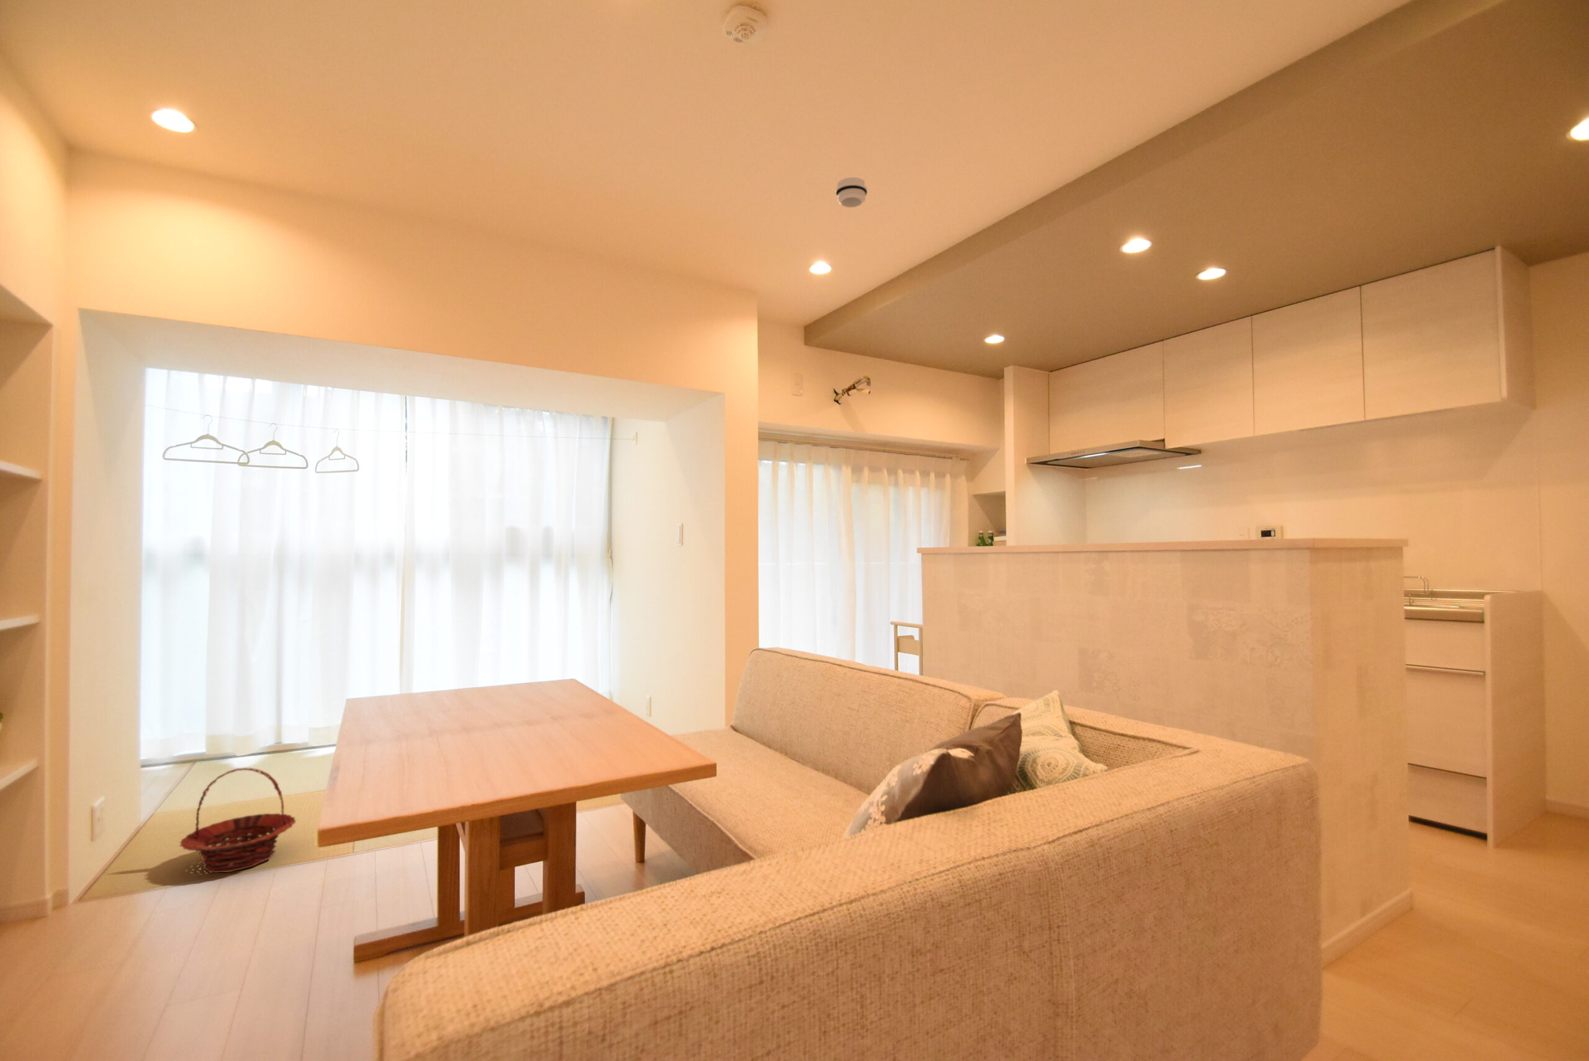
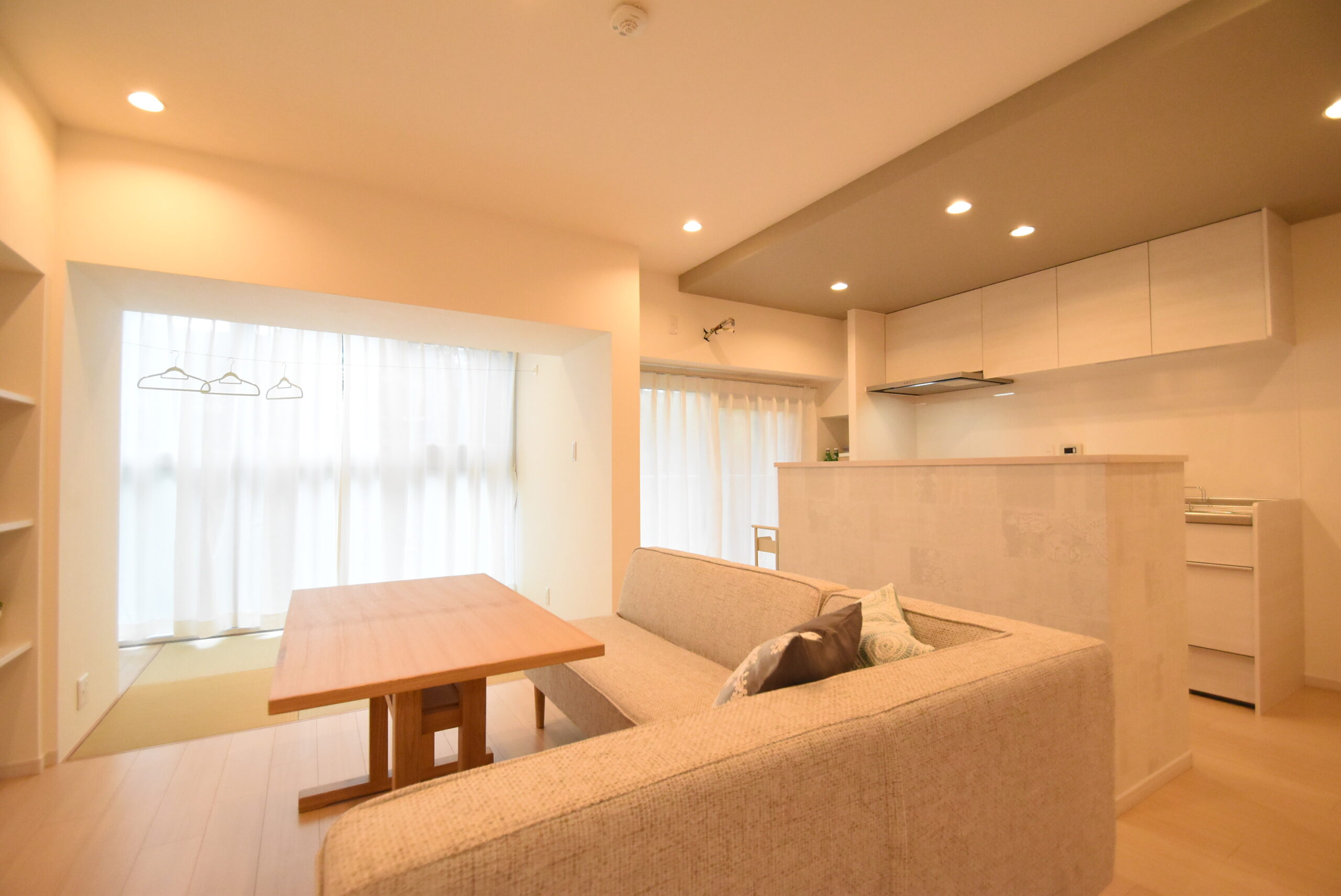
- basket [179,767,296,874]
- smoke detector [835,176,867,208]
